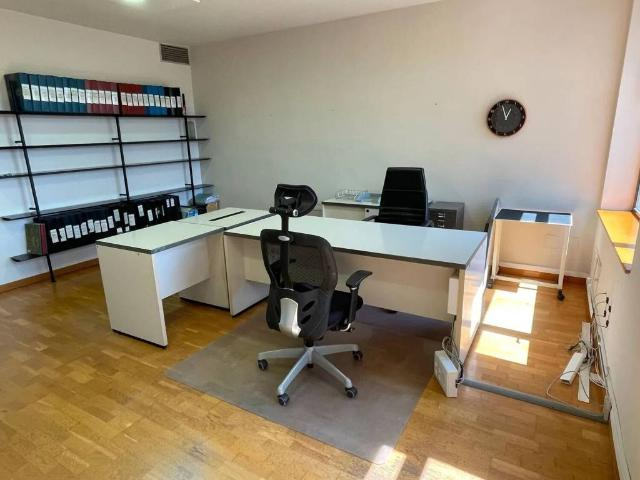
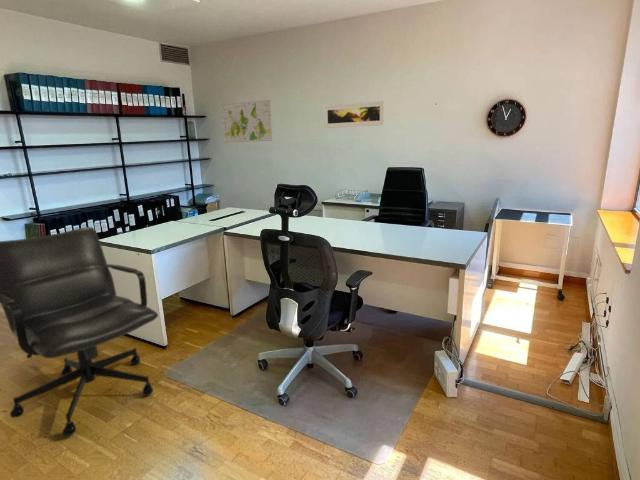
+ map [220,99,273,143]
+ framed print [323,100,386,129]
+ chair [0,226,159,437]
